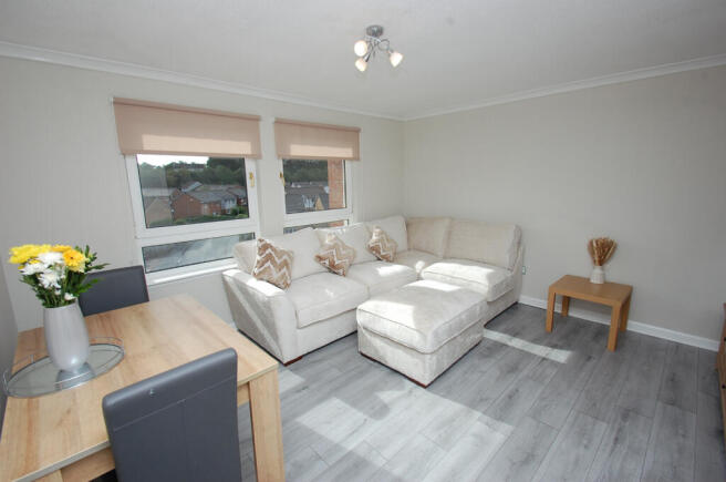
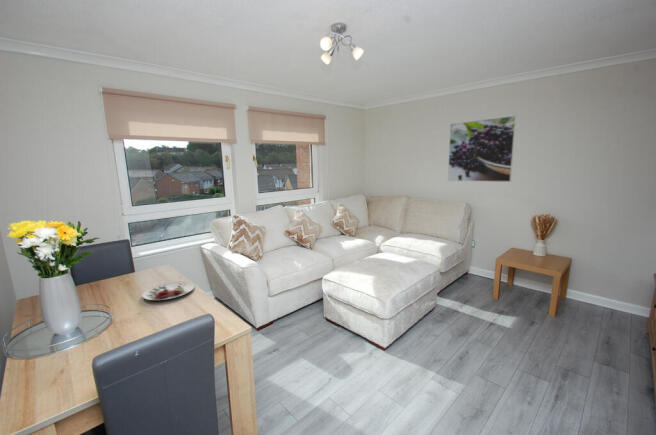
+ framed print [447,115,517,183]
+ plate [141,280,196,301]
